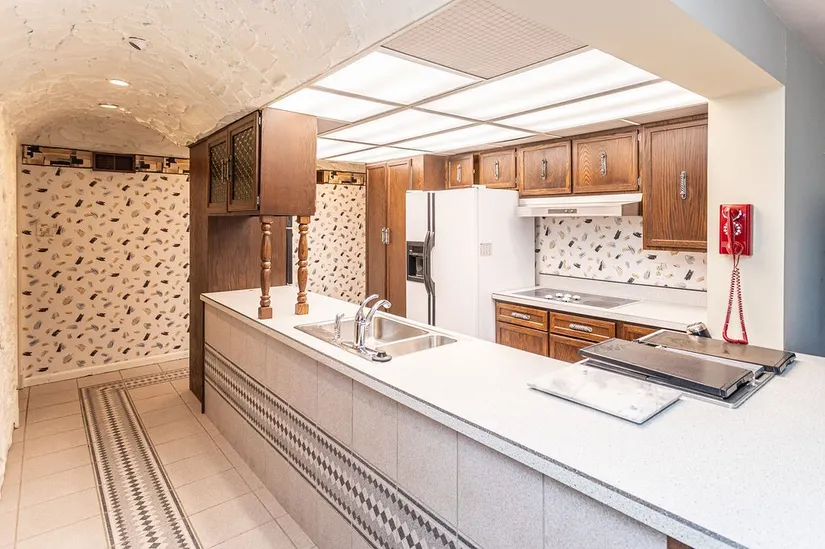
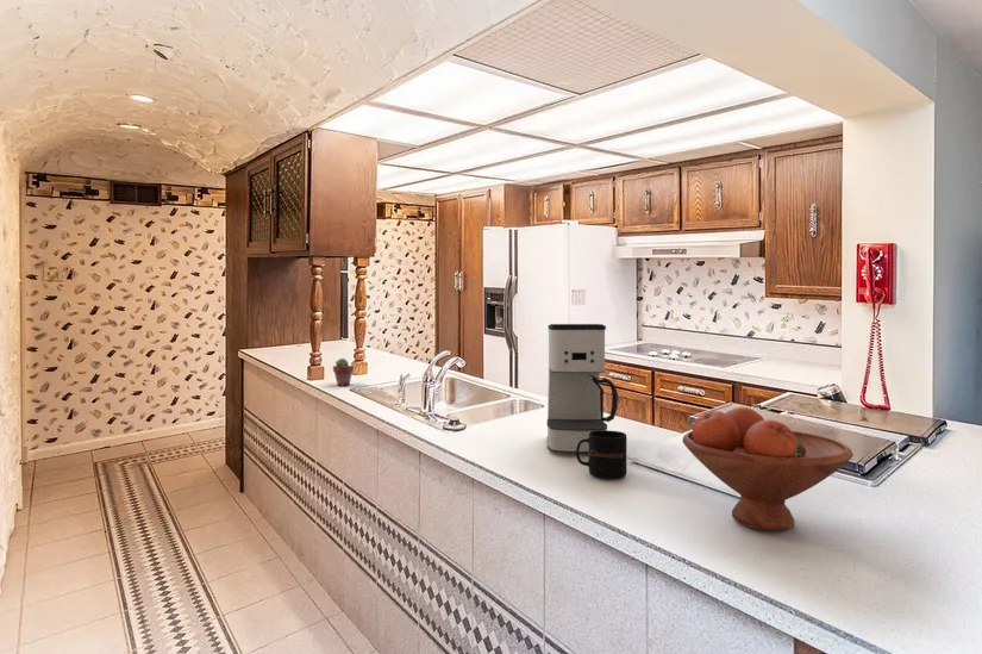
+ potted succulent [332,357,355,387]
+ mug [575,429,627,480]
+ fruit bowl [681,406,853,531]
+ coffee maker [546,323,619,455]
